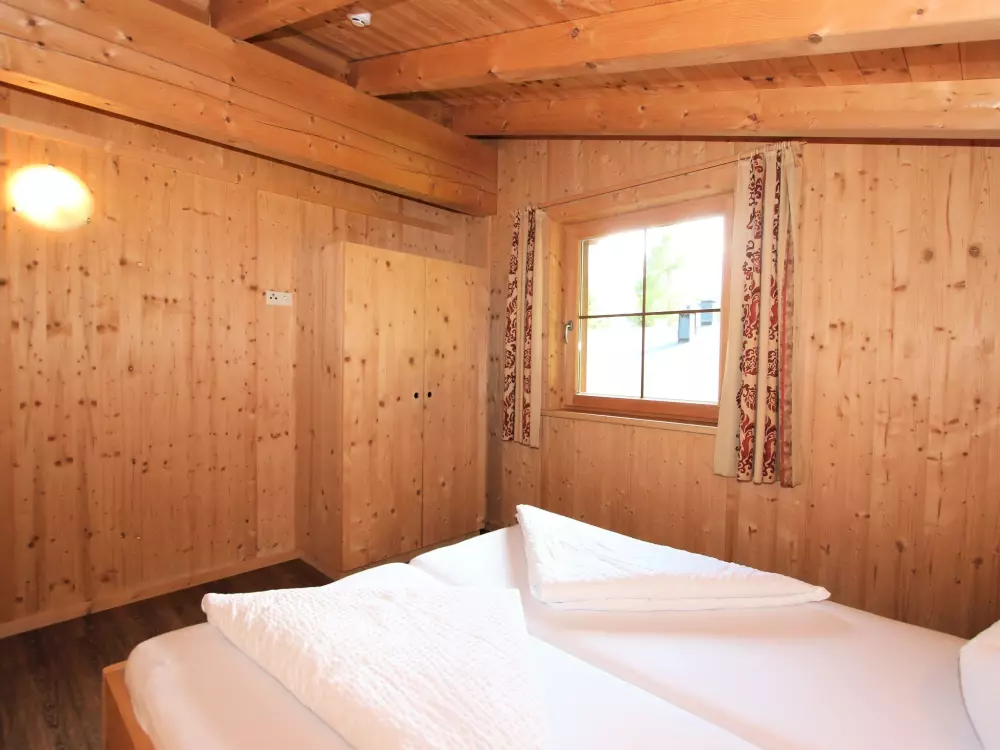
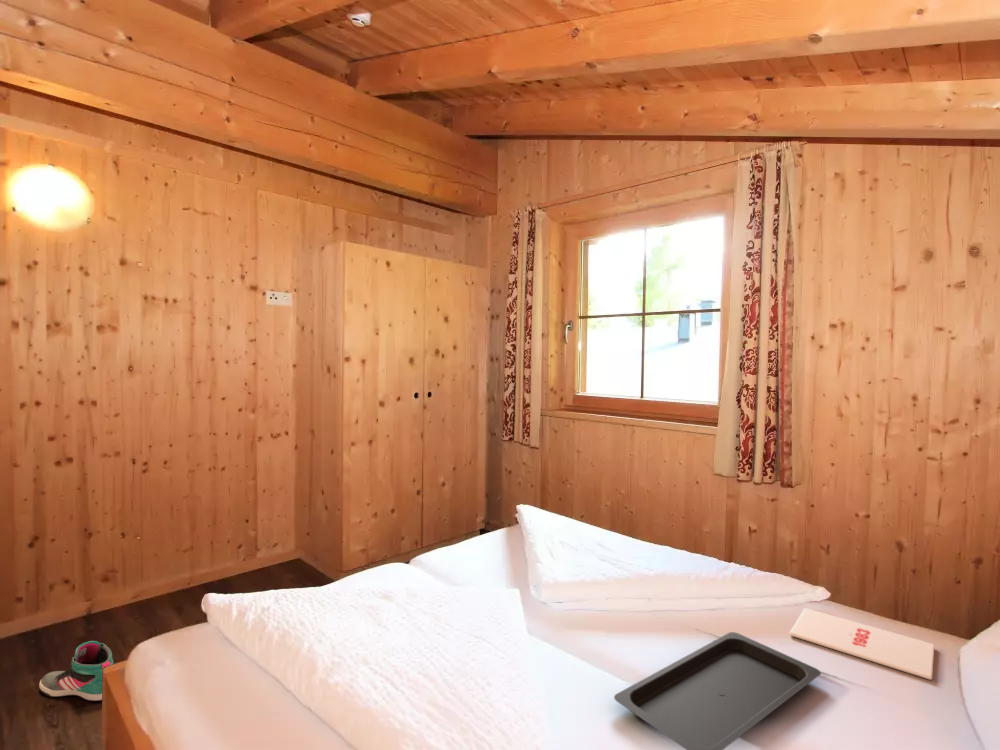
+ sneaker [38,640,114,702]
+ serving tray [613,631,822,750]
+ magazine [788,607,935,681]
